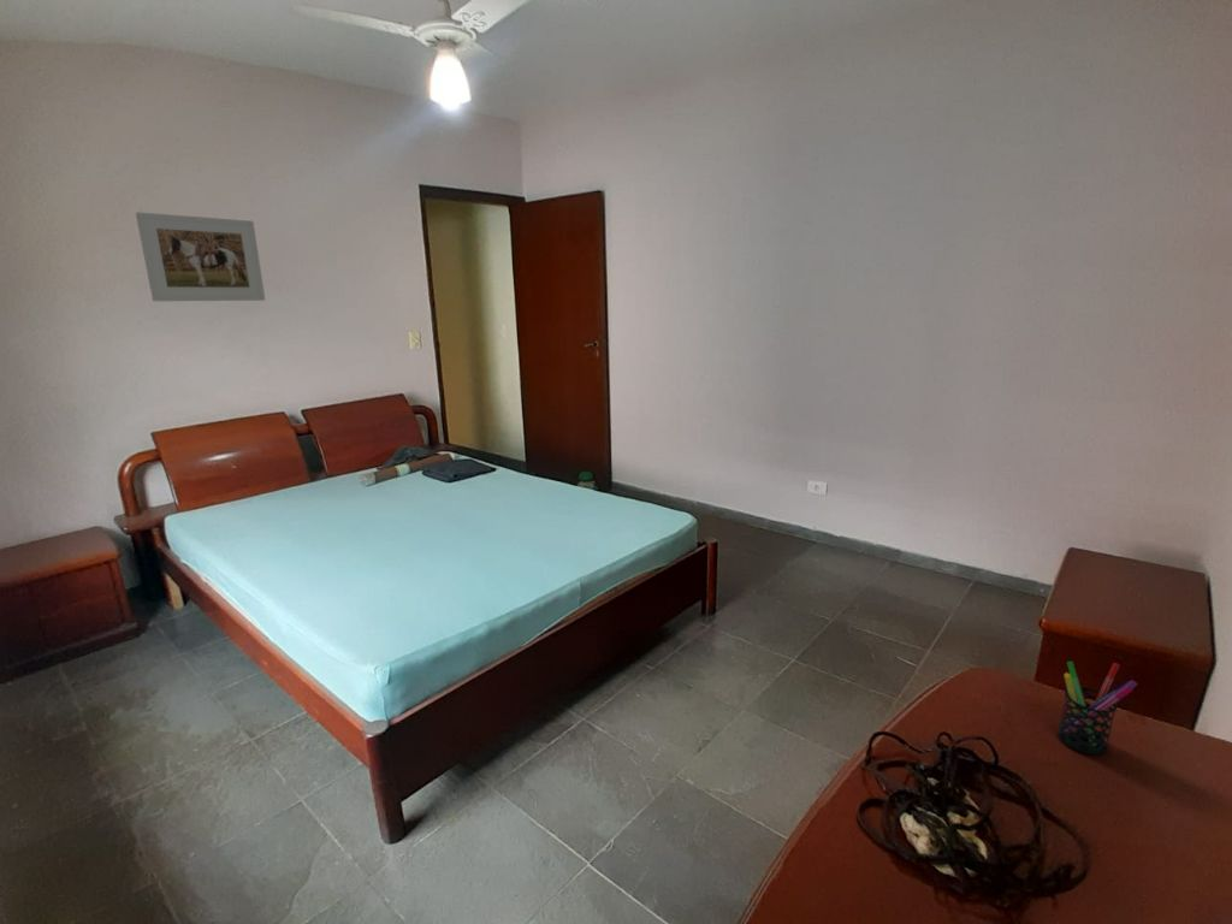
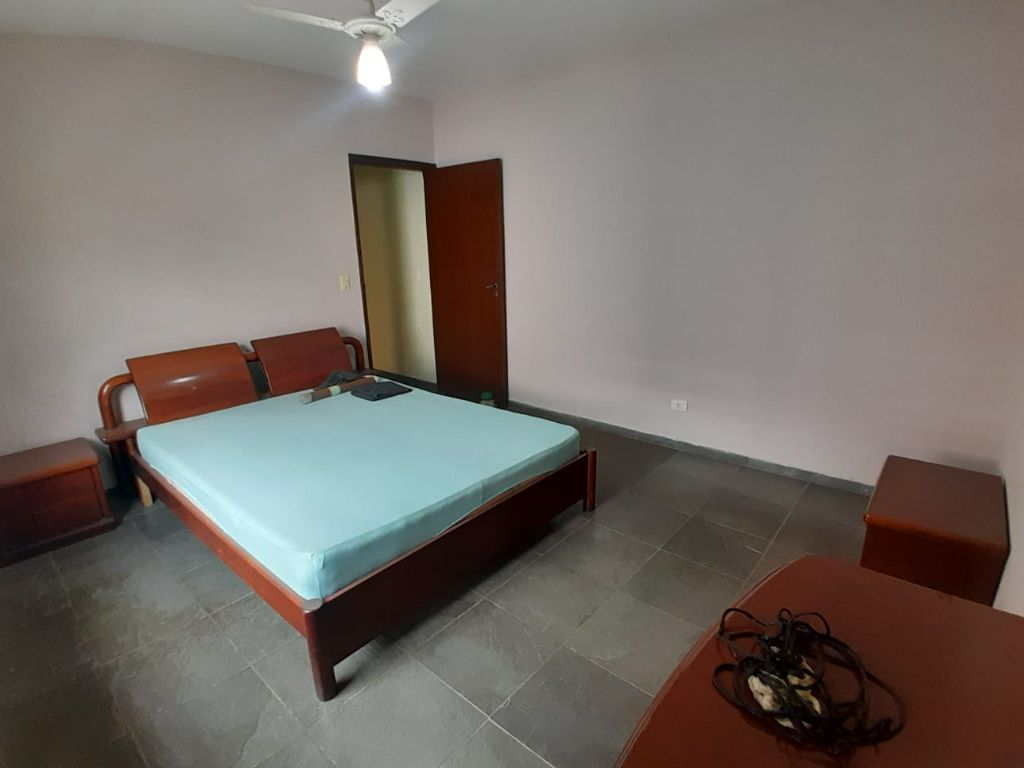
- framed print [135,211,266,302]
- pen holder [1056,661,1138,756]
